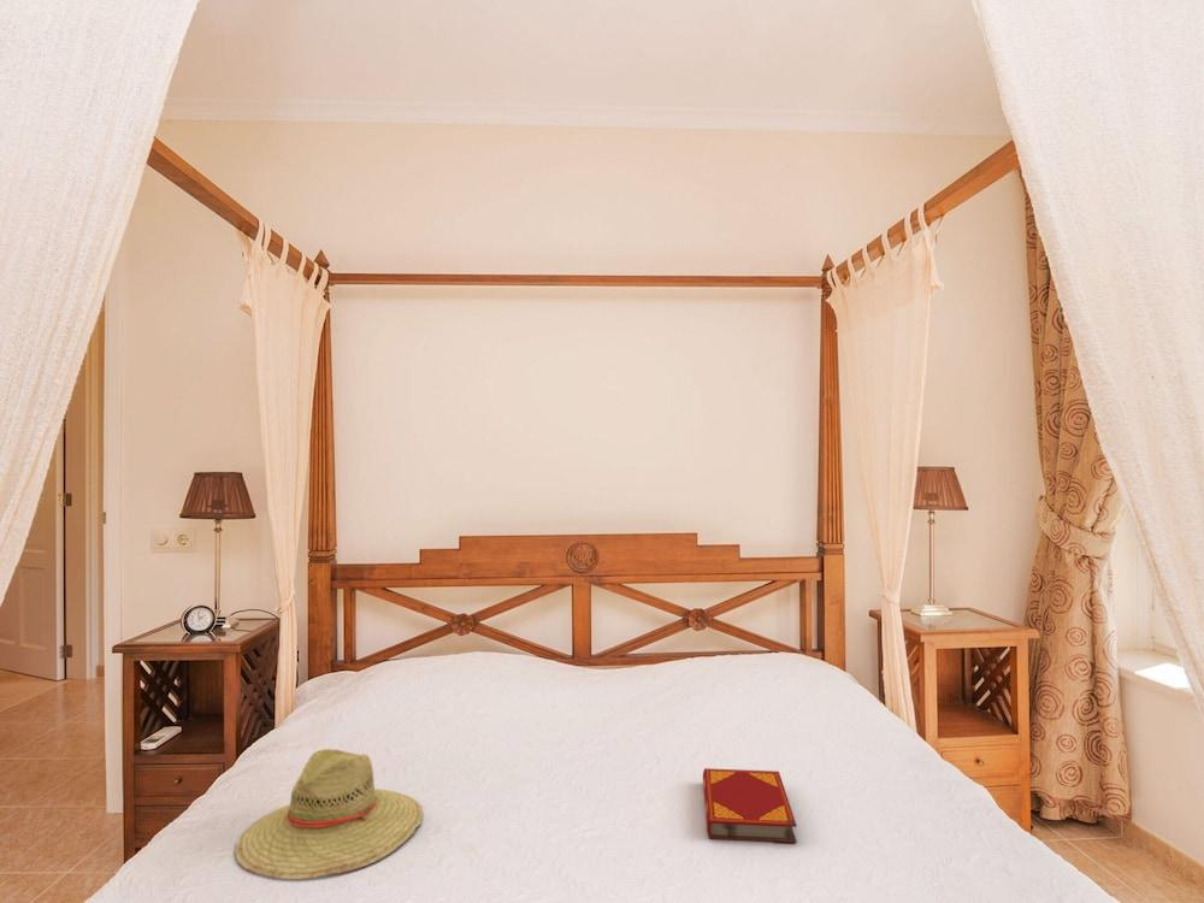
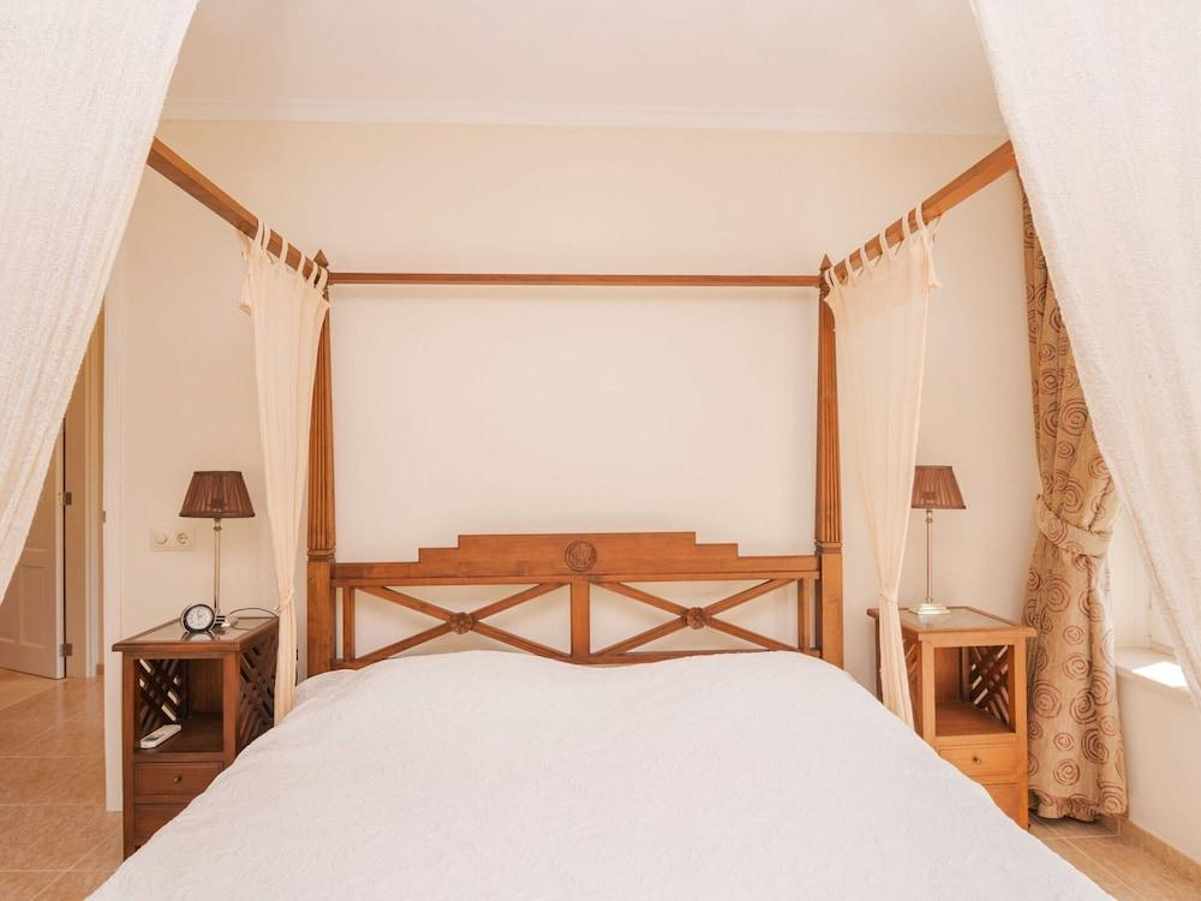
- hardback book [702,767,798,844]
- straw hat [234,748,424,881]
